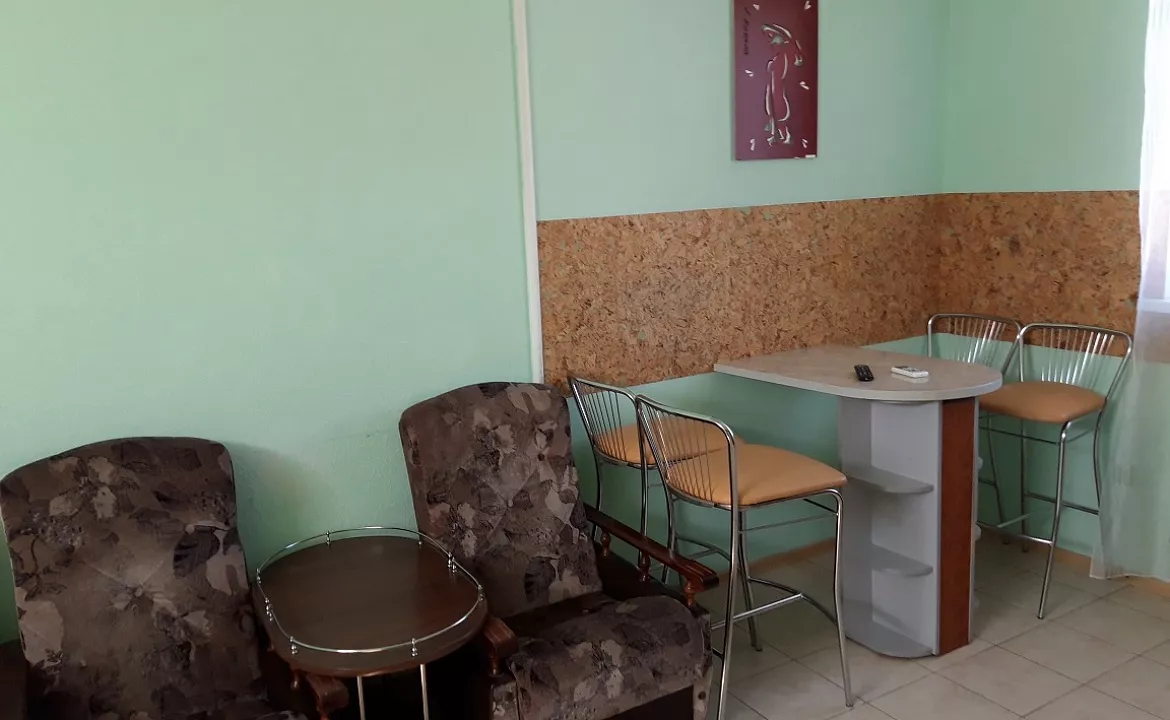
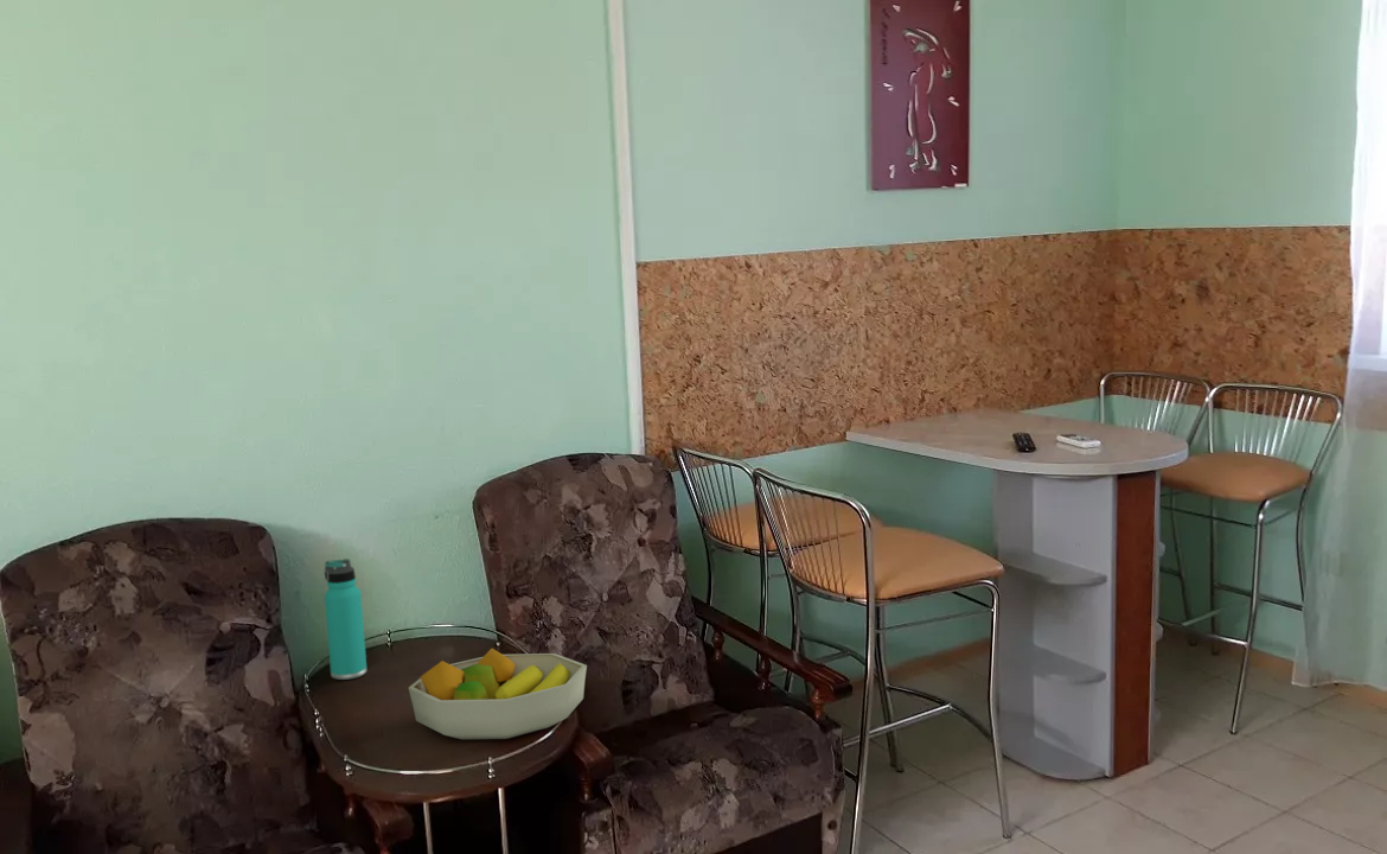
+ thermos bottle [324,557,369,681]
+ fruit bowl [408,648,588,740]
